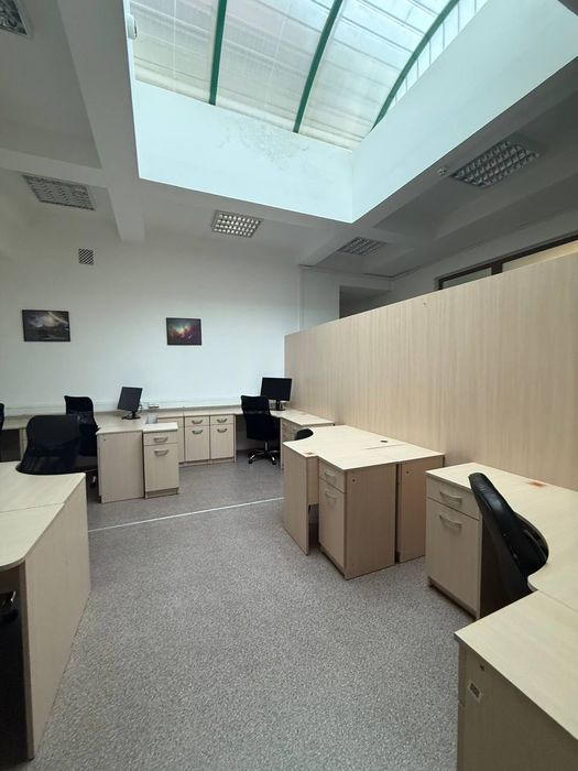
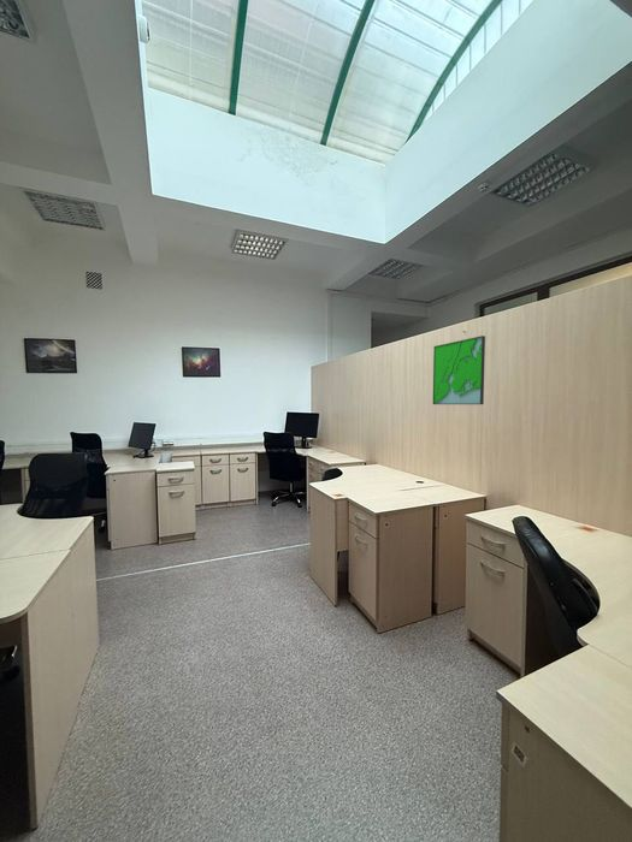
+ map [432,334,486,405]
